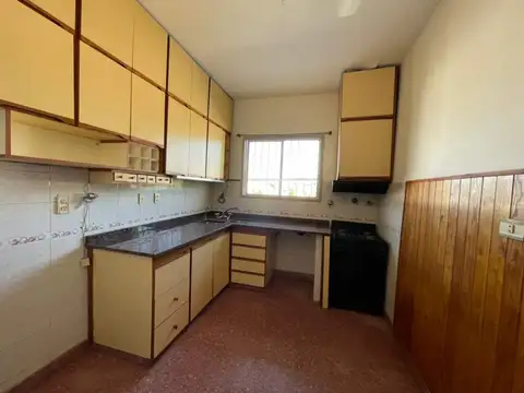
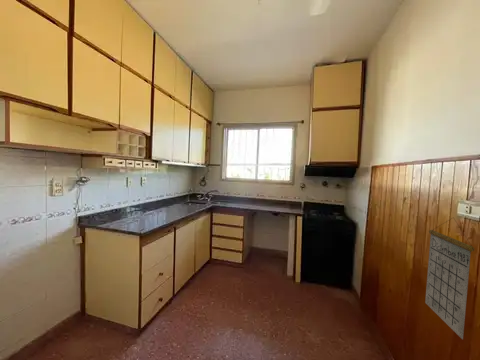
+ calendar [424,217,475,340]
